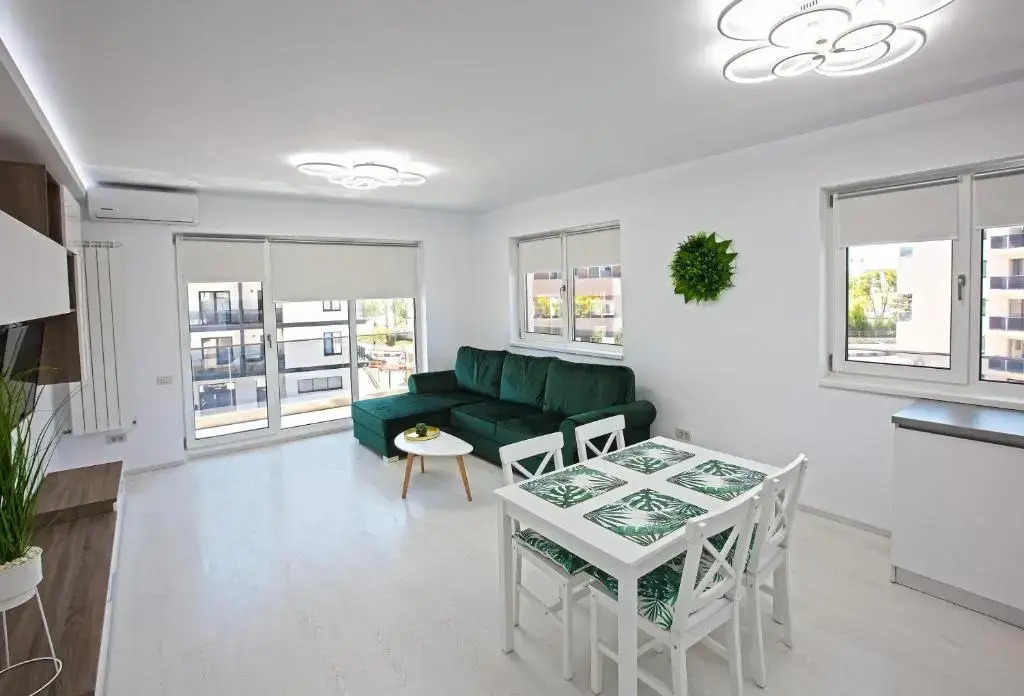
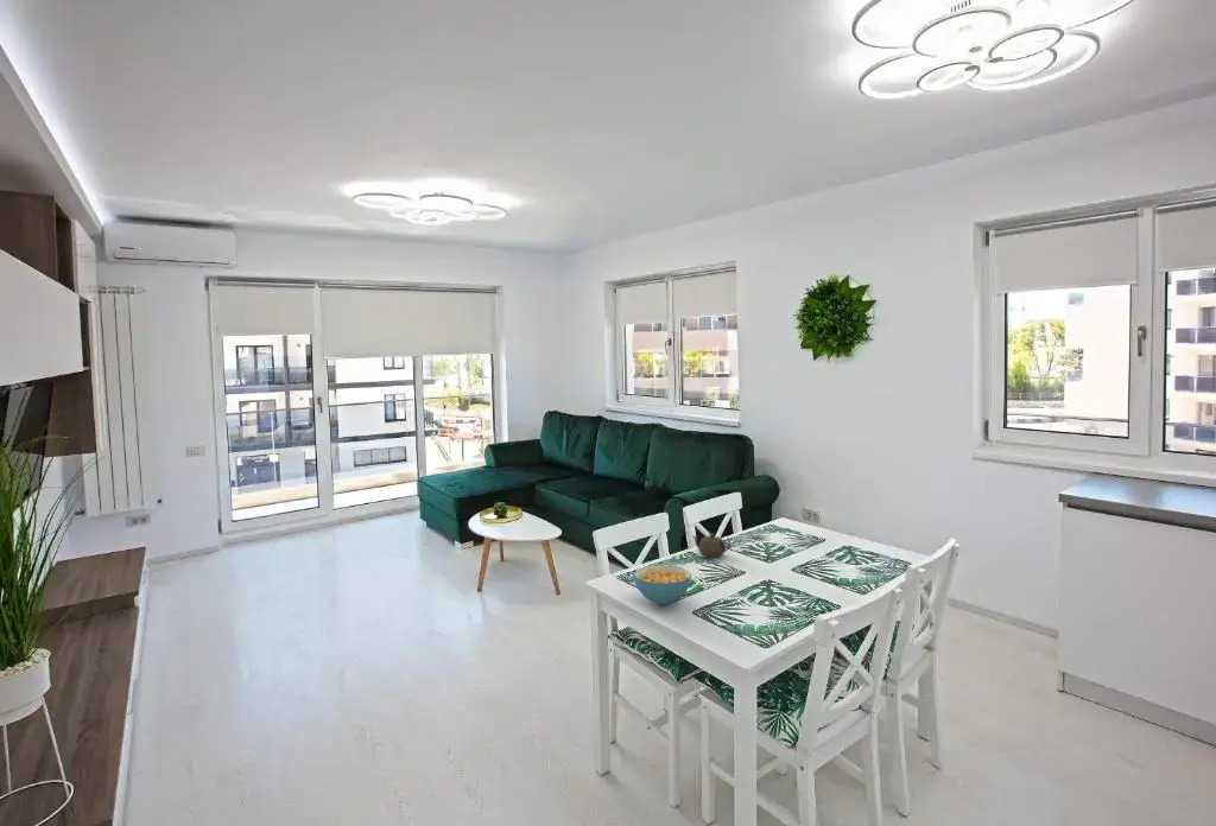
+ cereal bowl [633,565,692,606]
+ teapot [691,532,732,558]
